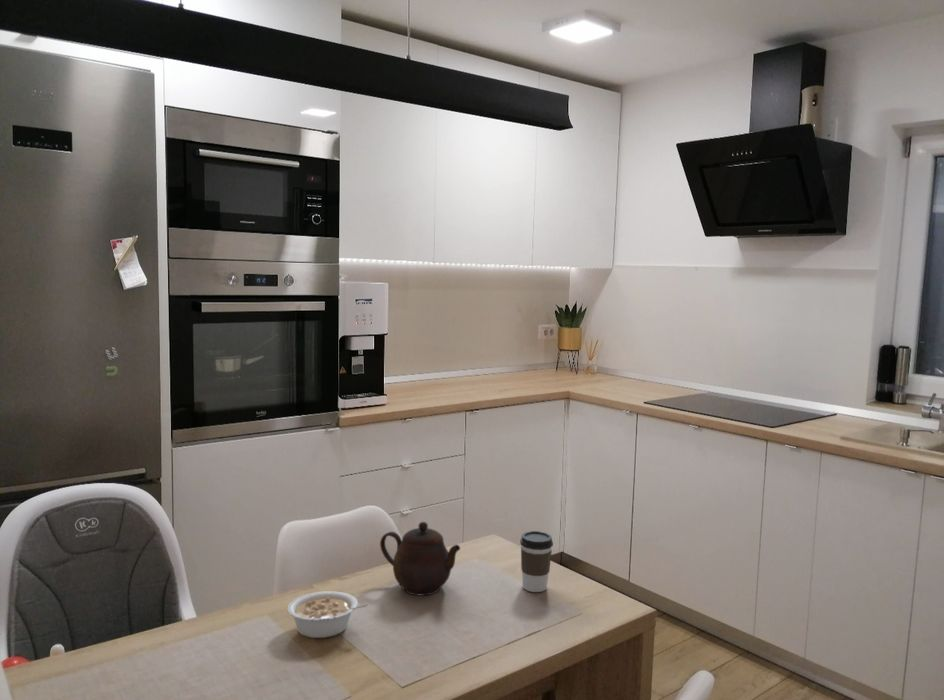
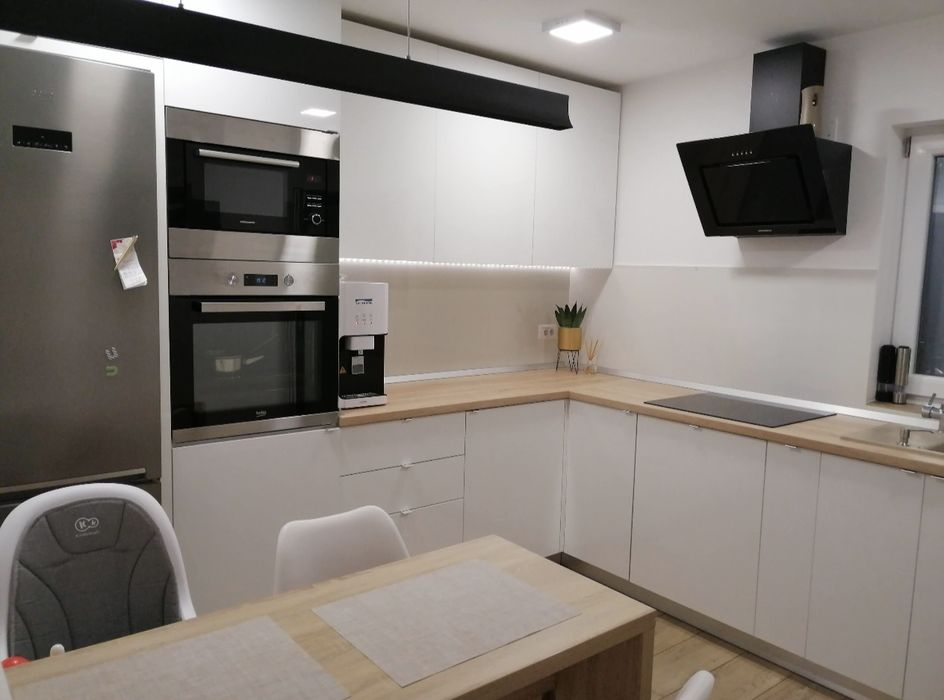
- legume [287,590,370,639]
- coffee cup [519,530,554,593]
- teapot [379,521,461,597]
